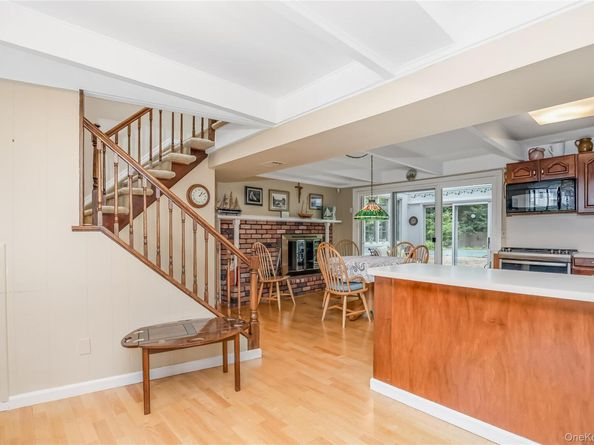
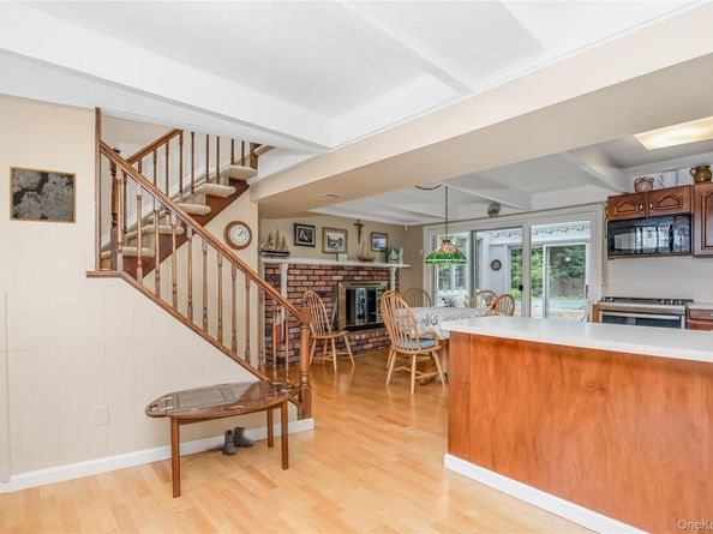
+ boots [222,426,254,456]
+ wall art [8,166,77,224]
